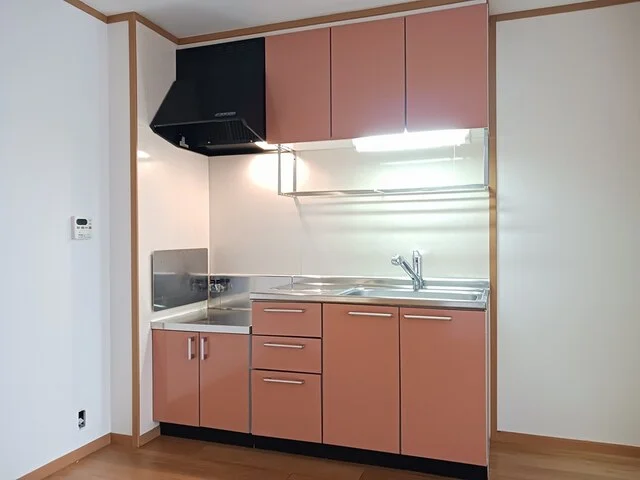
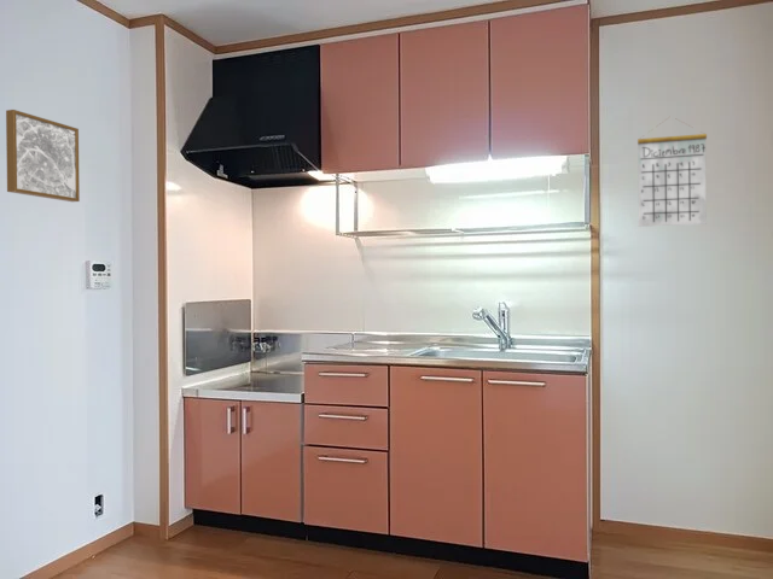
+ wall art [5,109,81,203]
+ calendar [637,117,708,228]
